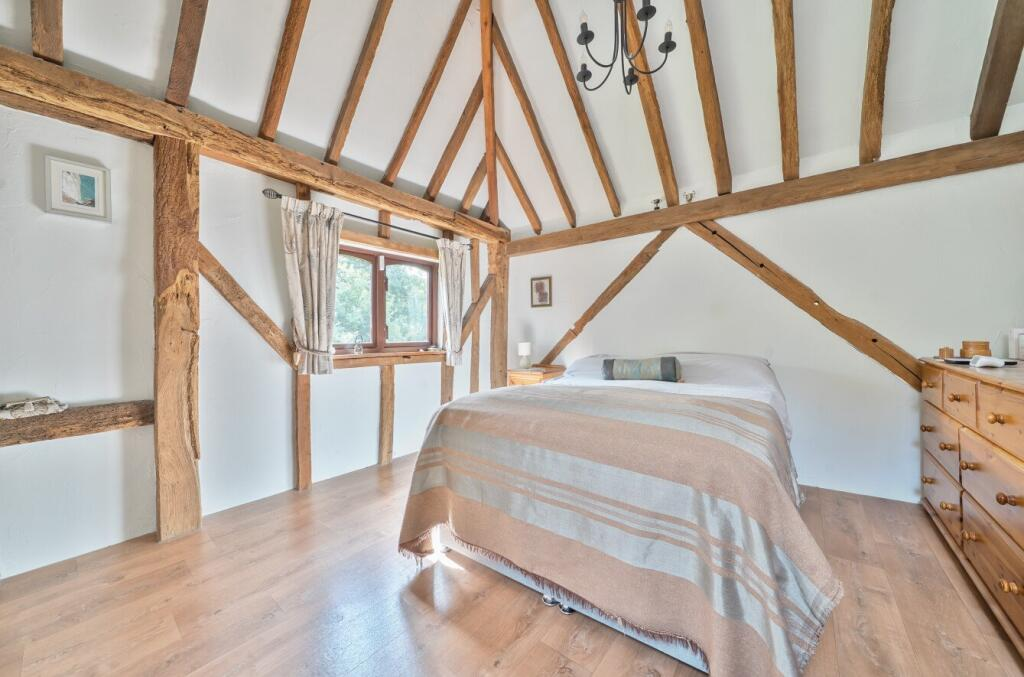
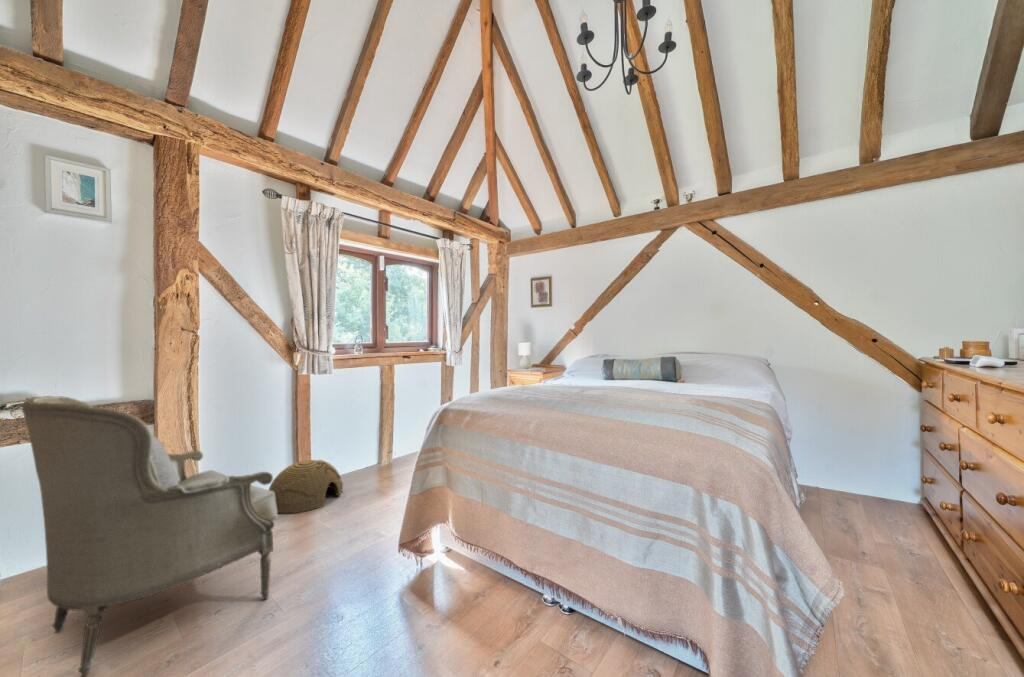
+ woven basket [268,459,344,514]
+ armchair [21,395,279,677]
